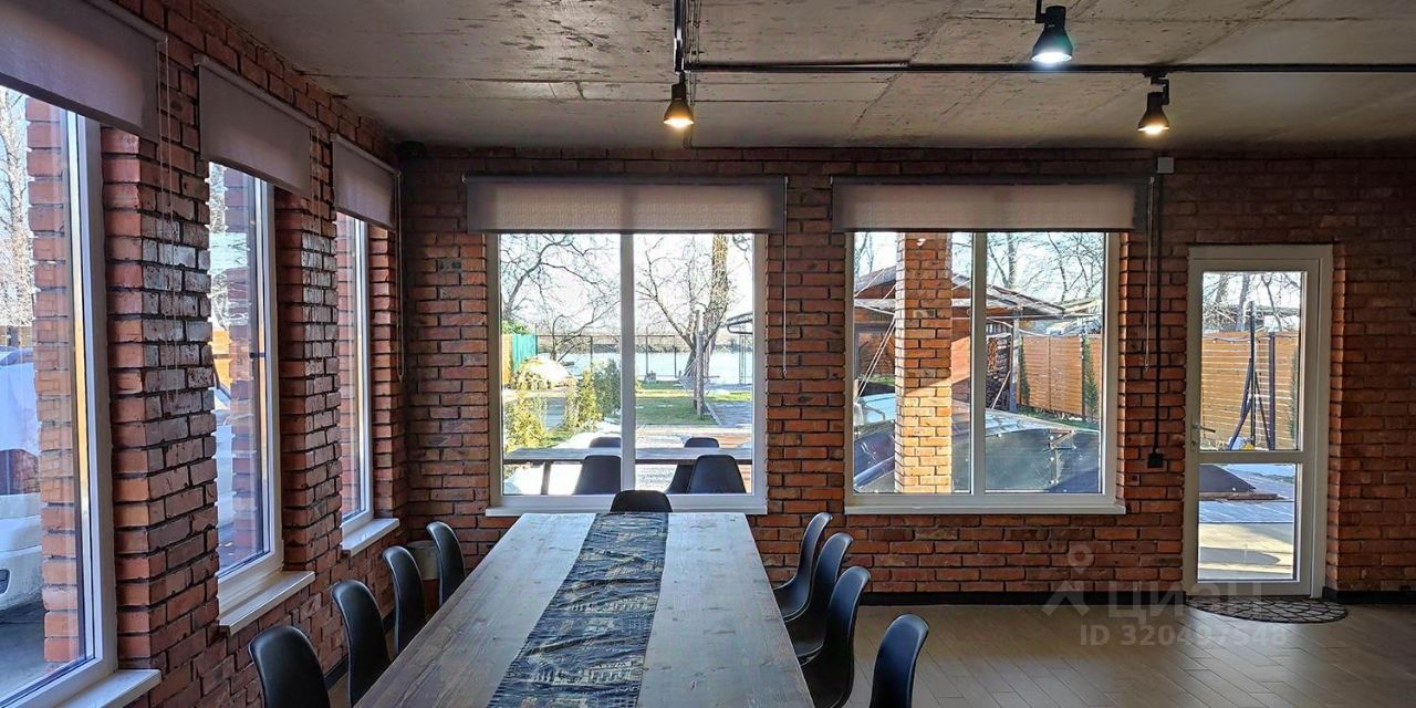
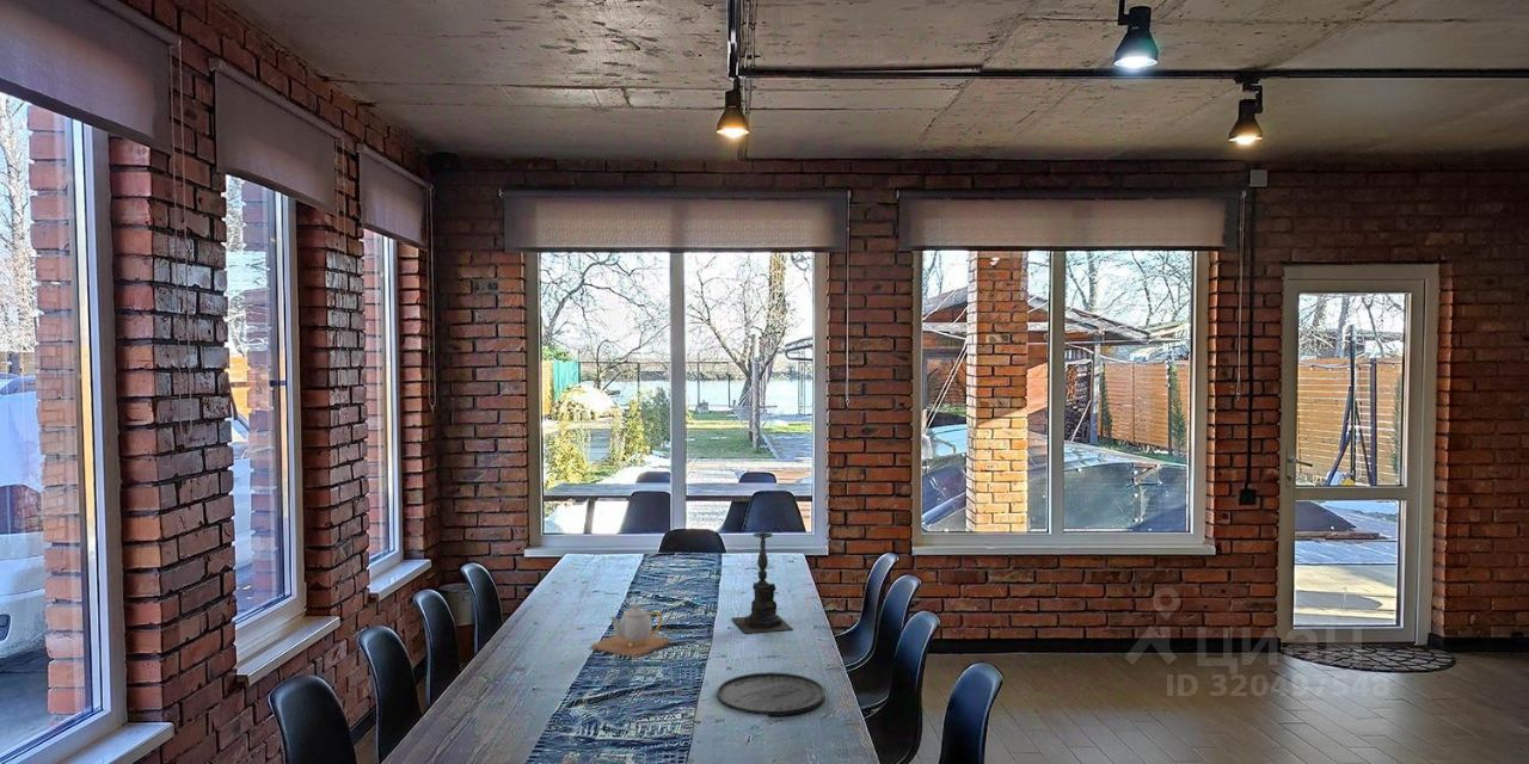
+ plate [716,671,827,717]
+ teapot [590,602,671,659]
+ candle holder [731,524,793,634]
